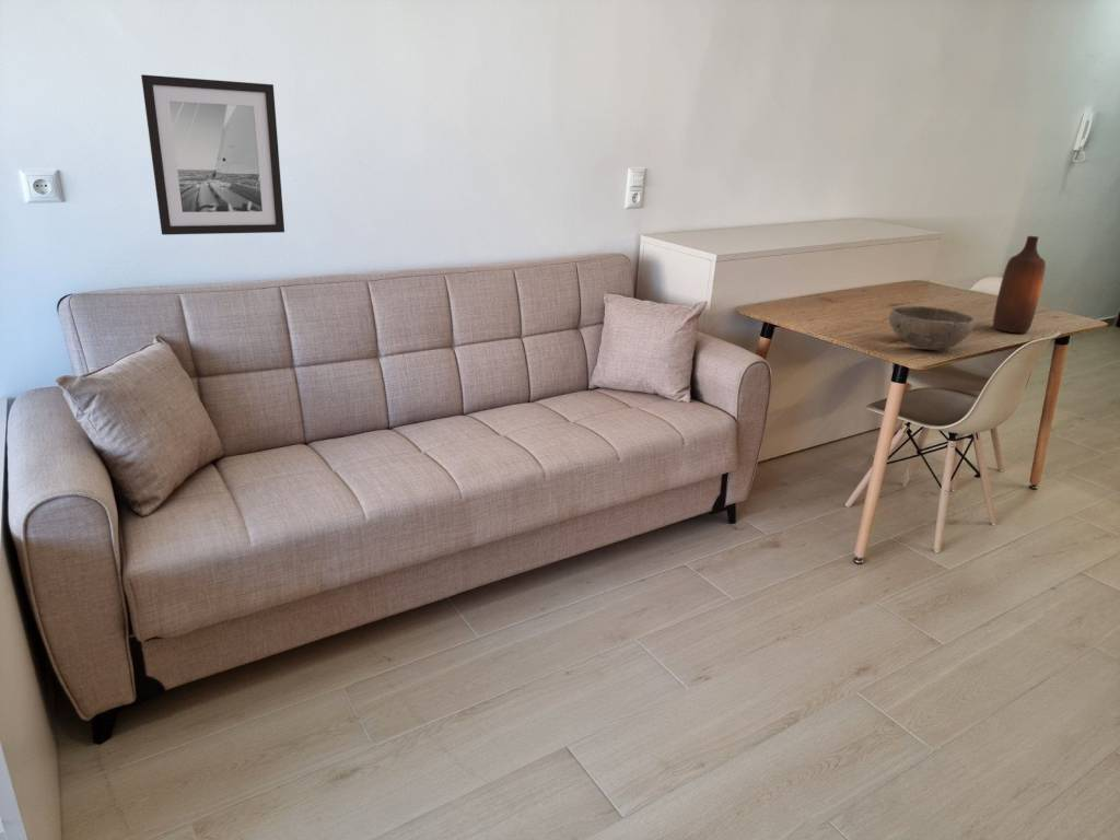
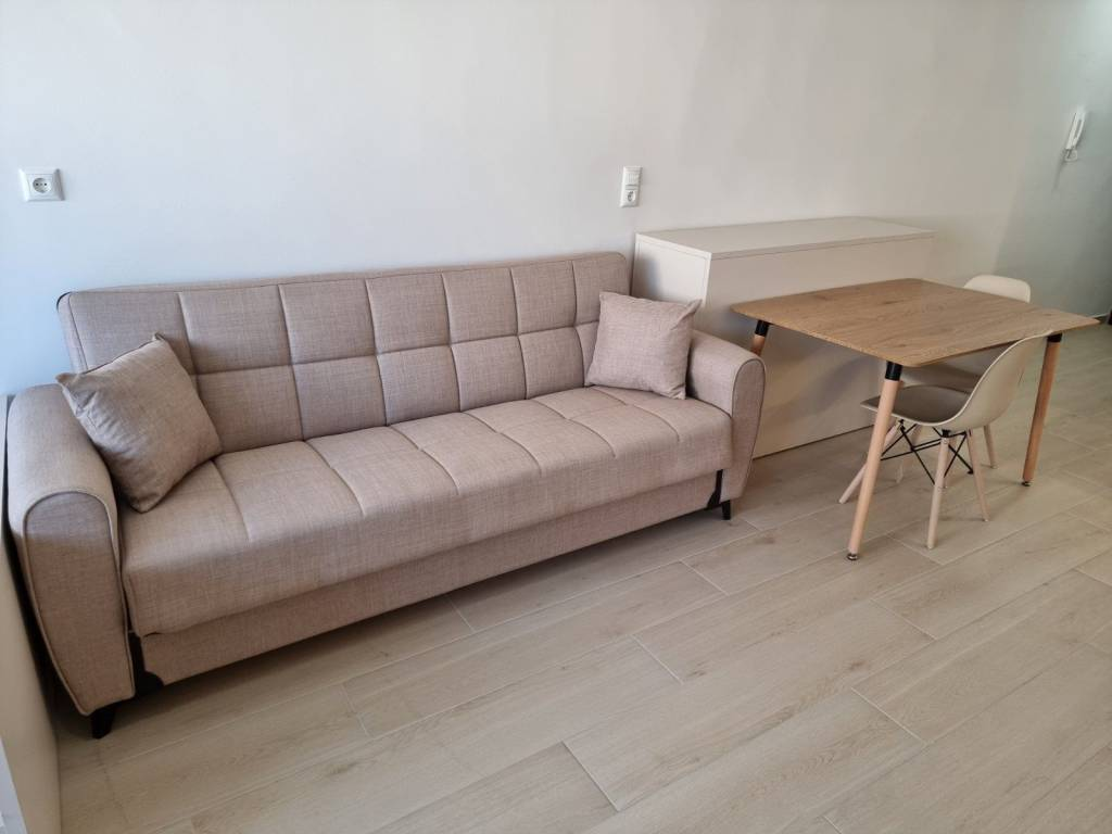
- bottle [992,235,1047,334]
- wall art [140,73,285,236]
- bowl [888,305,977,350]
